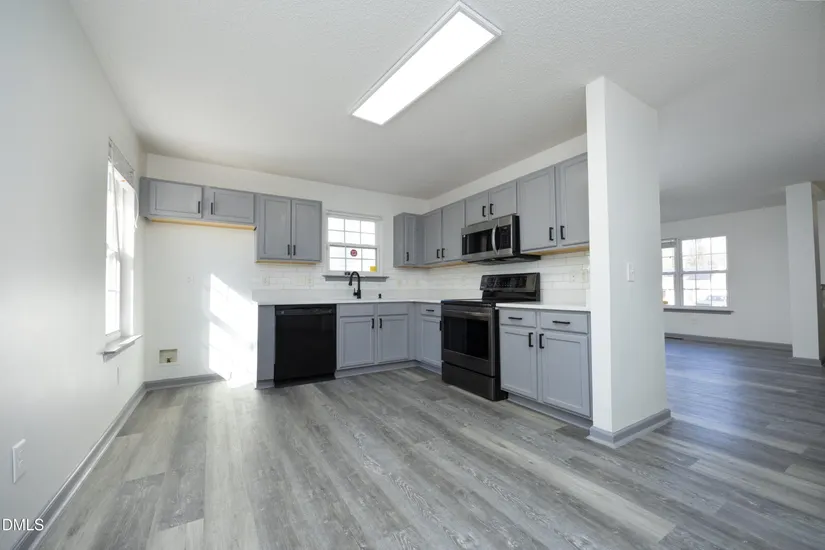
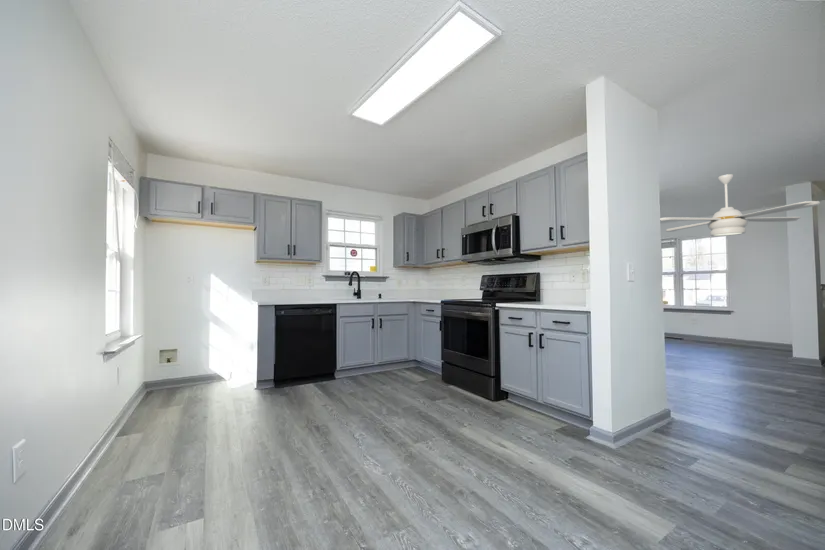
+ ceiling fan [659,173,821,237]
